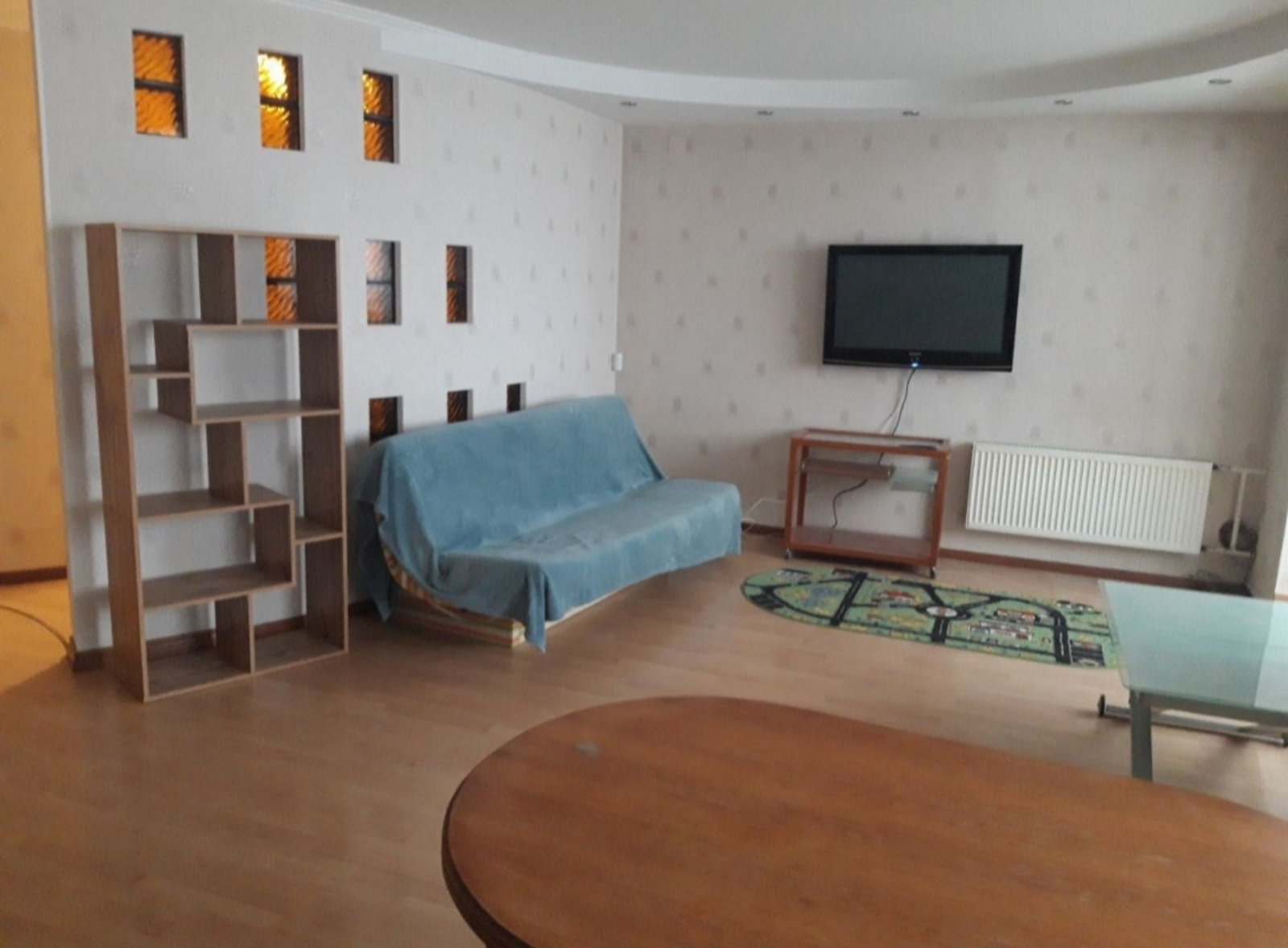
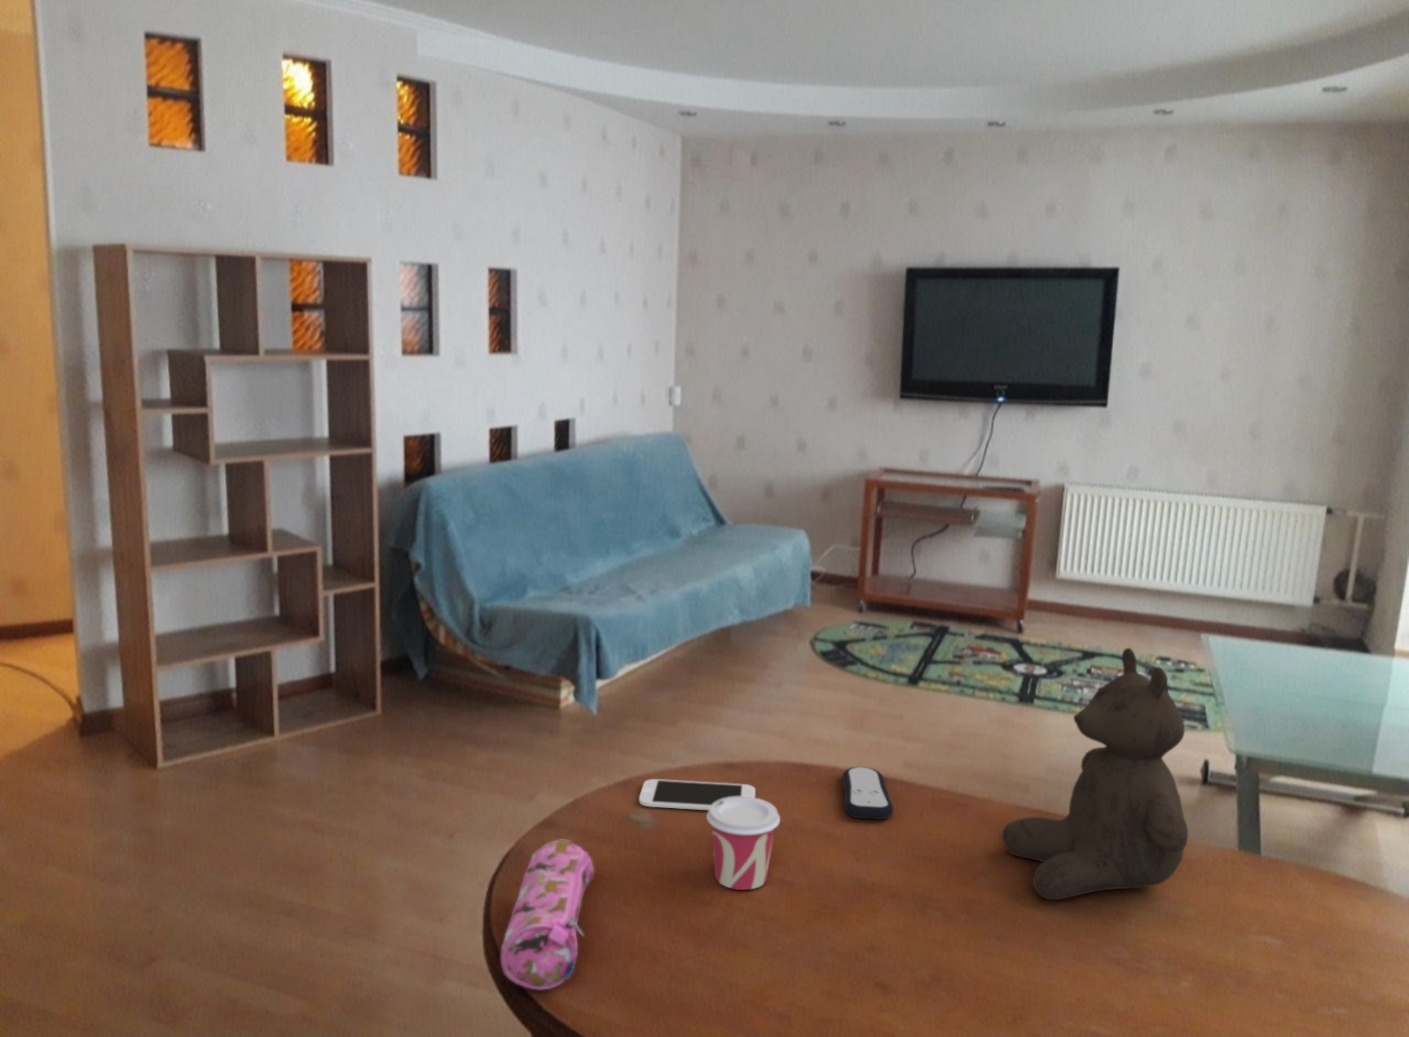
+ smartphone [639,778,756,811]
+ pencil case [499,839,595,990]
+ remote control [842,766,895,820]
+ teddy bear [1001,646,1189,900]
+ cup [706,796,781,890]
